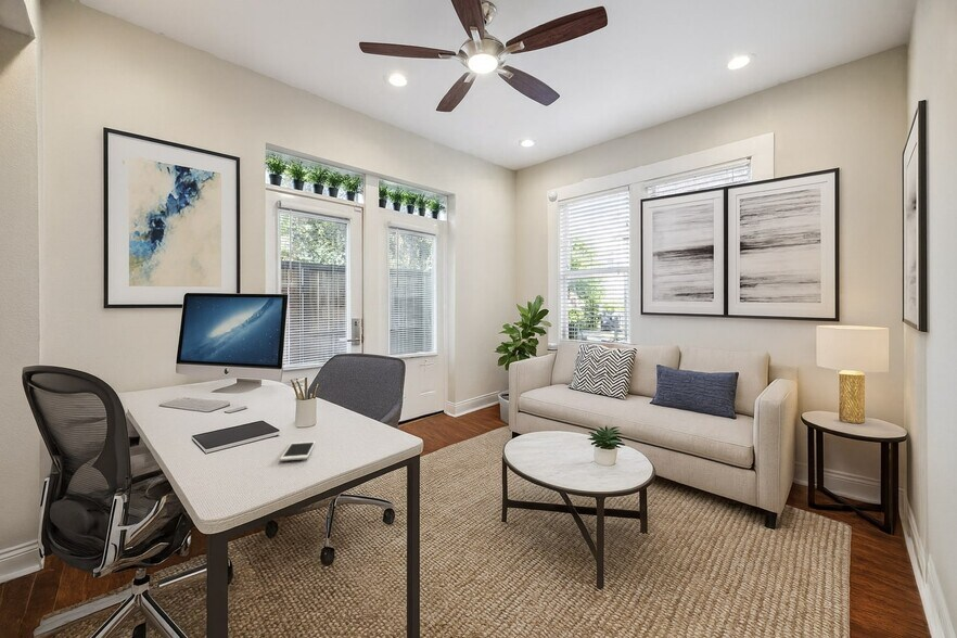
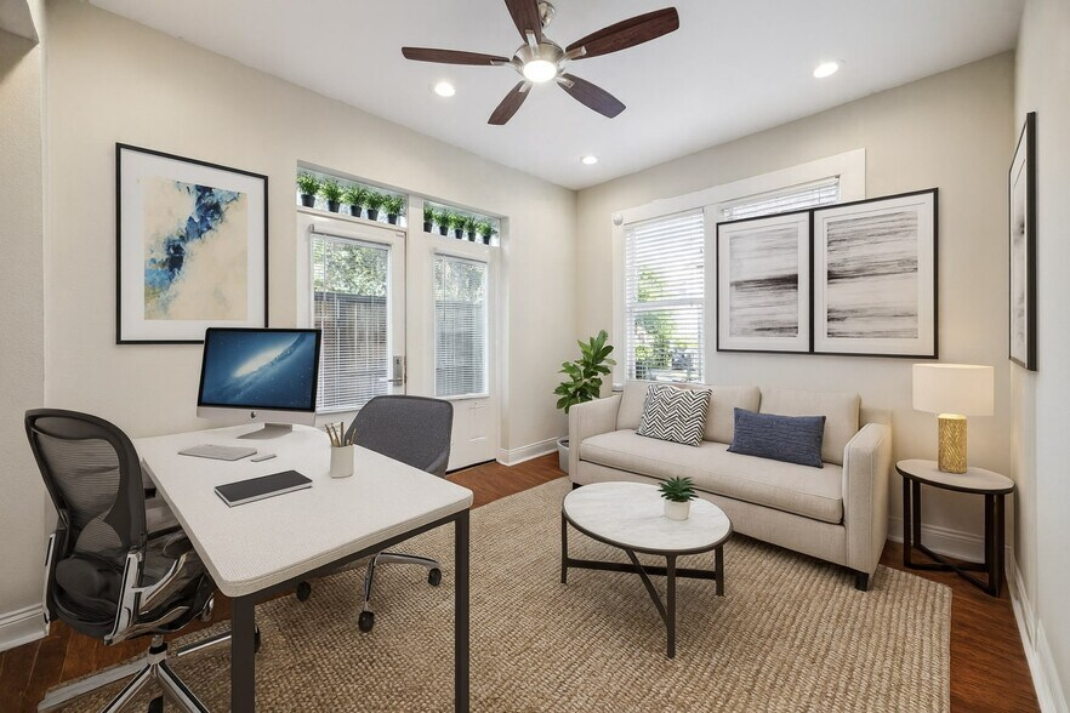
- cell phone [279,441,317,462]
